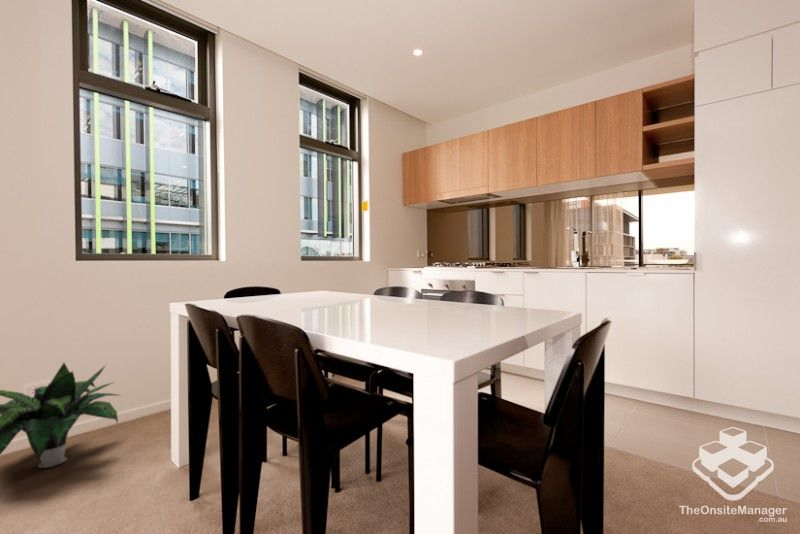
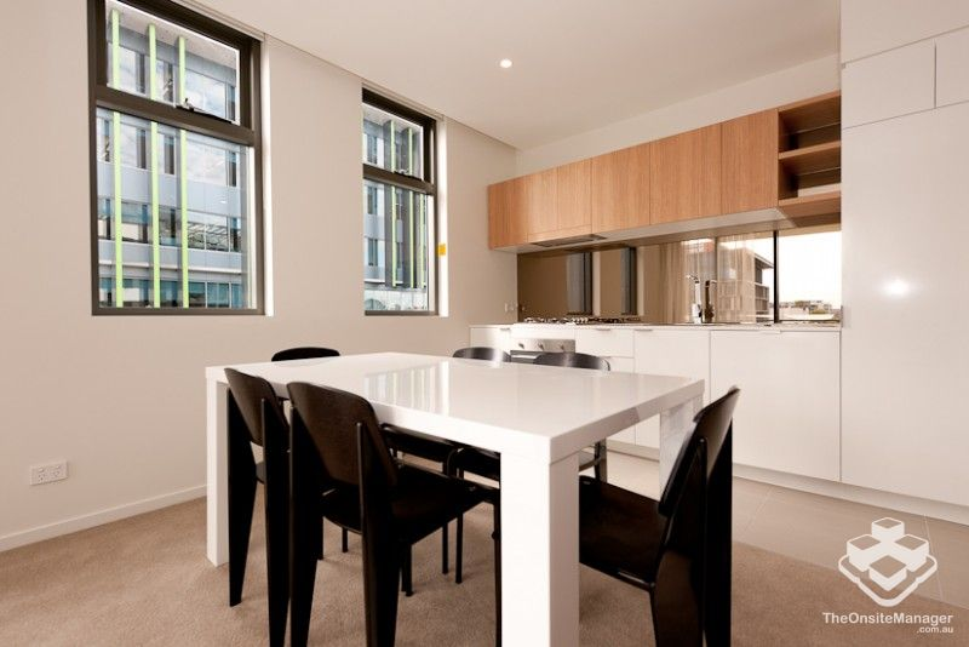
- potted plant [0,362,124,469]
